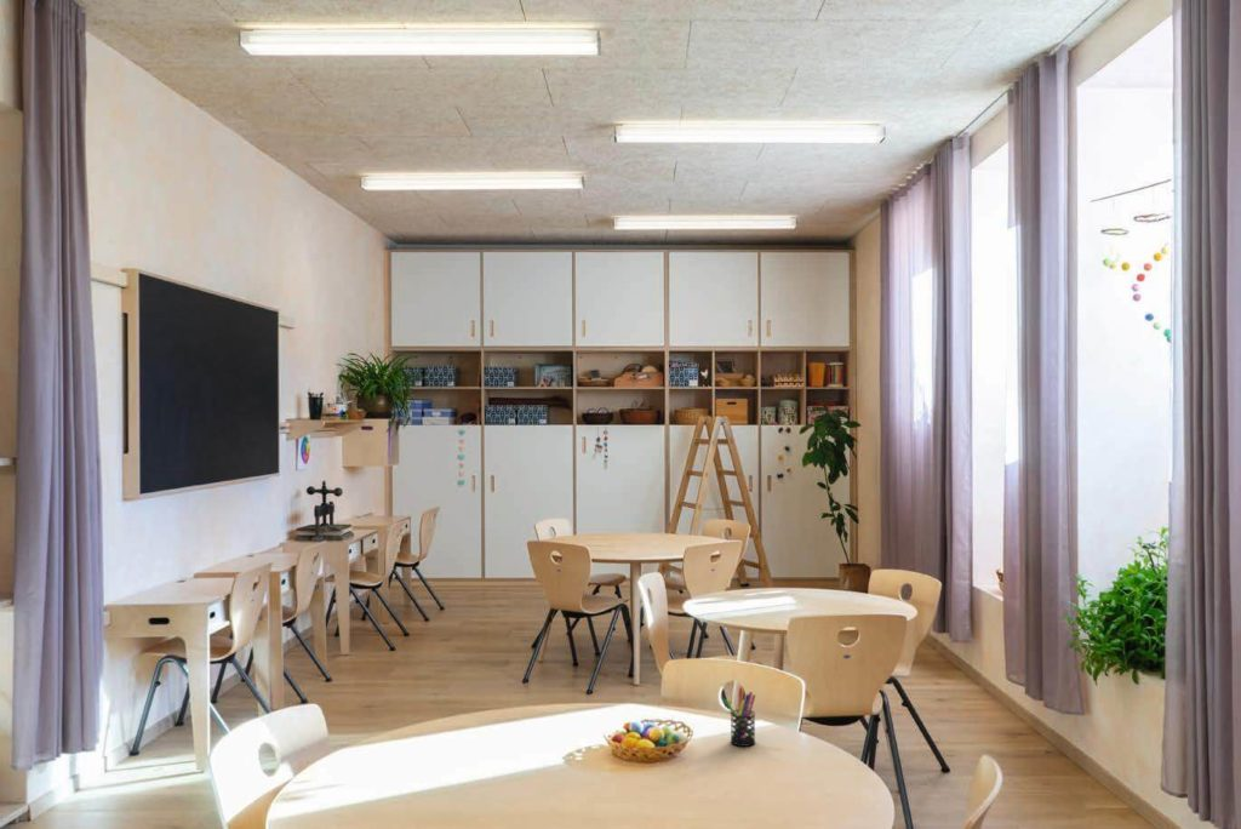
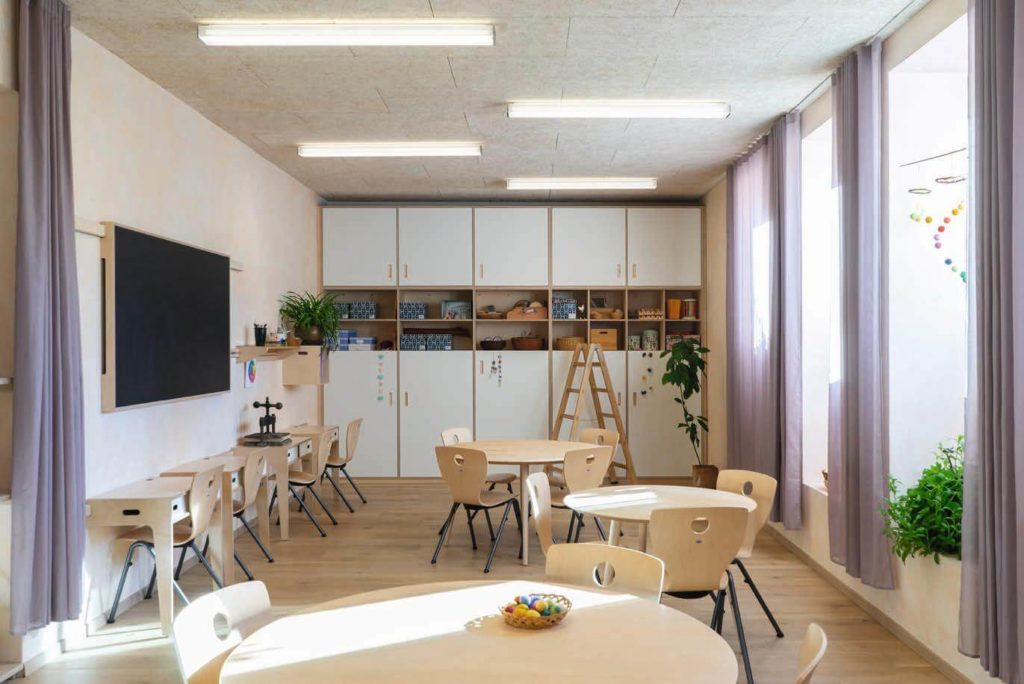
- pen holder [722,686,756,748]
